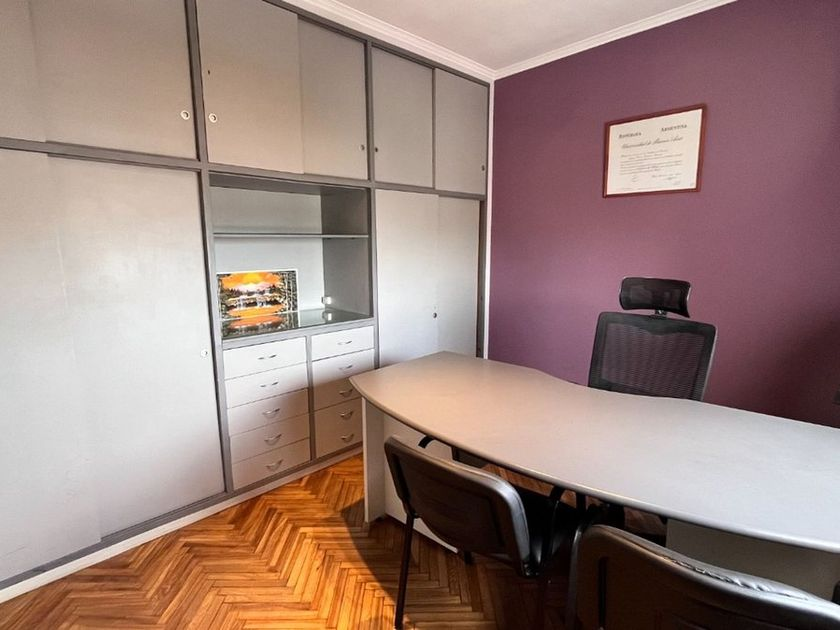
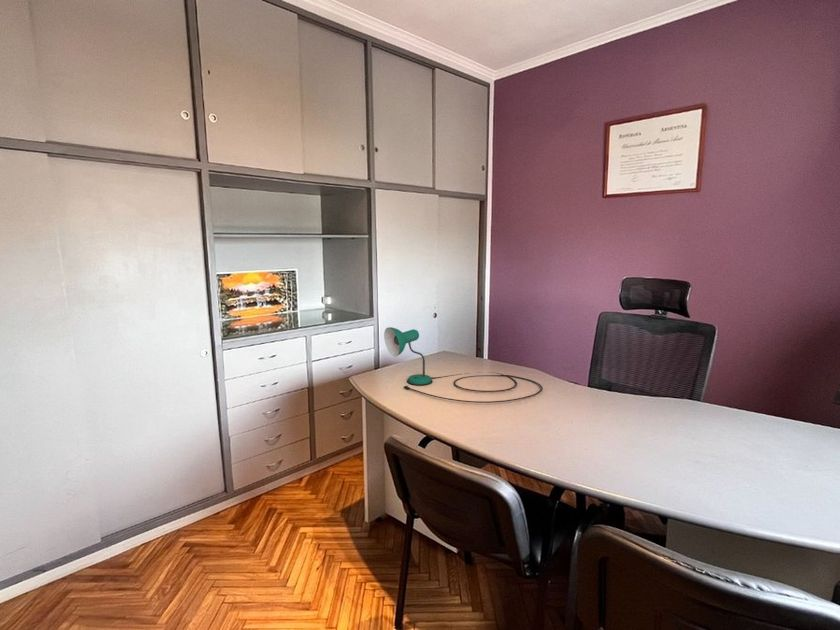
+ desk lamp [383,326,544,404]
